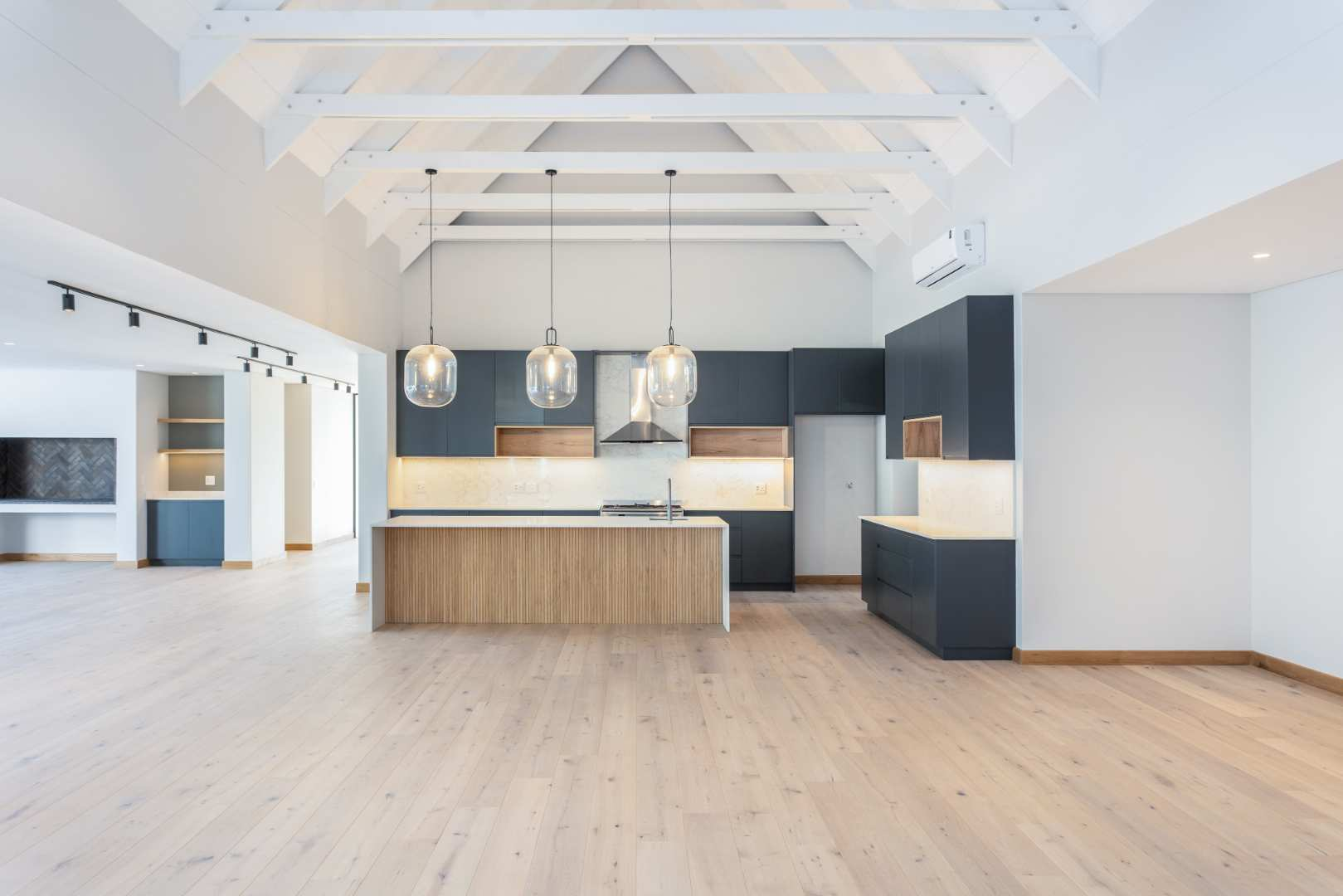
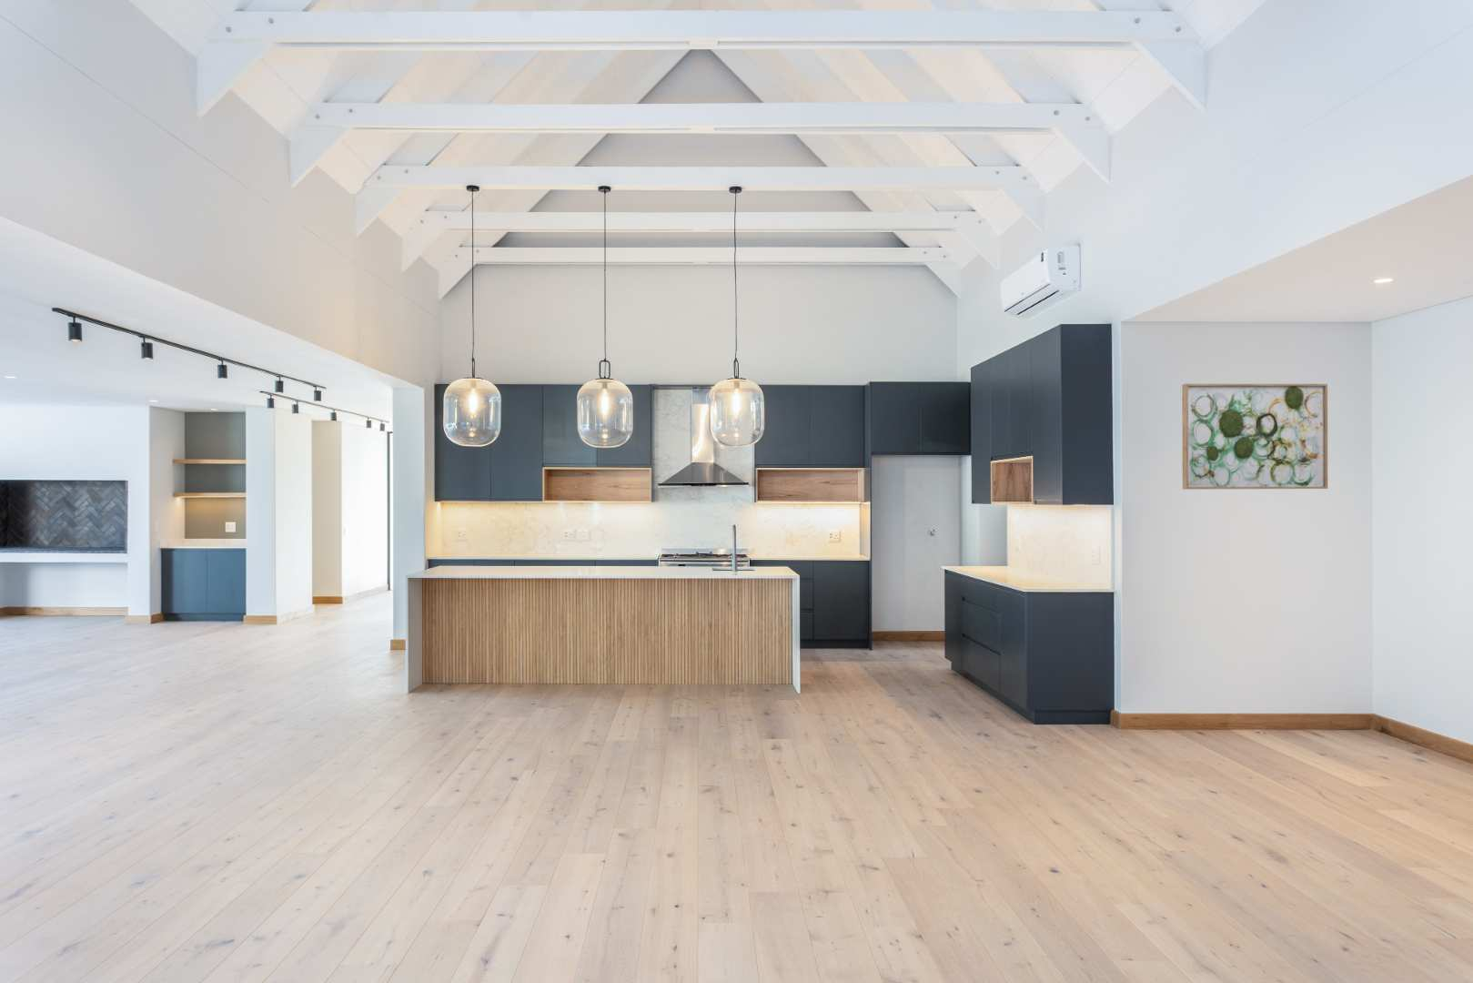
+ wall art [1181,383,1328,490]
